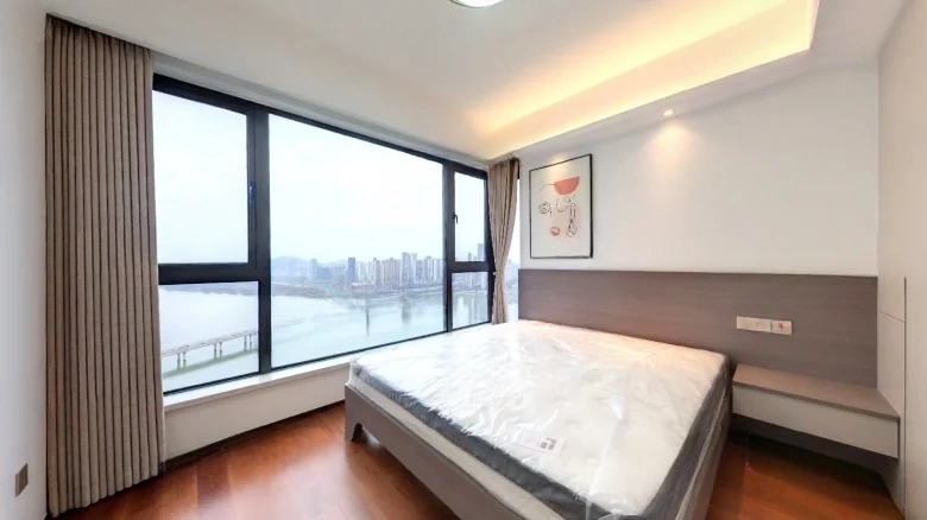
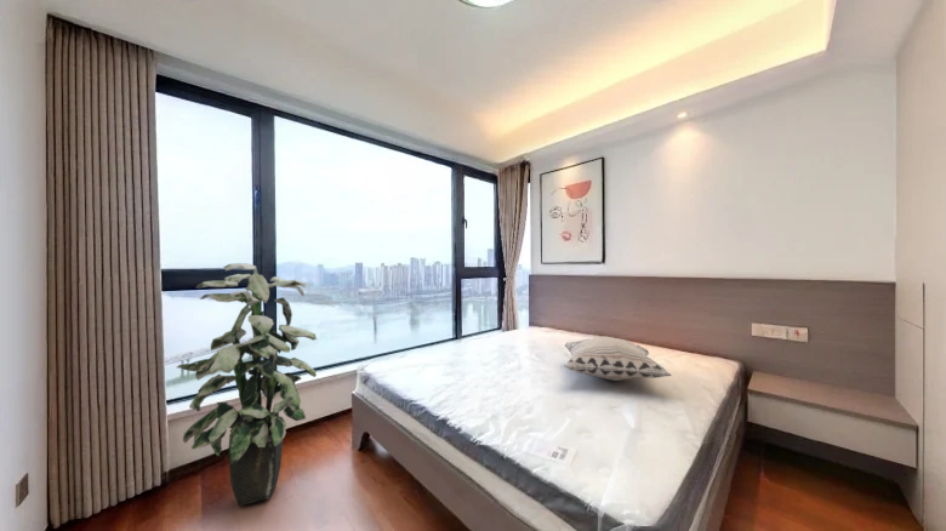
+ indoor plant [176,262,318,507]
+ decorative pillow [564,335,673,382]
